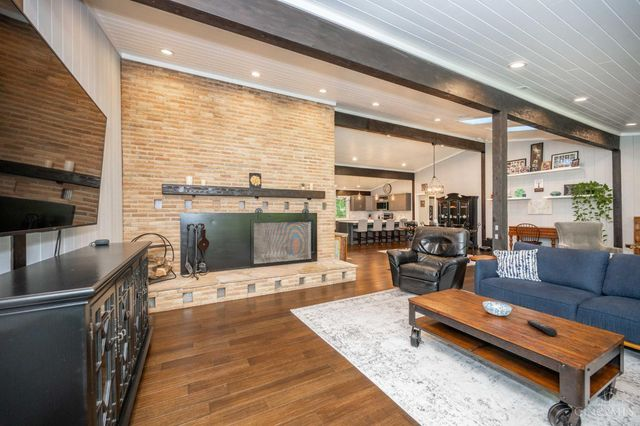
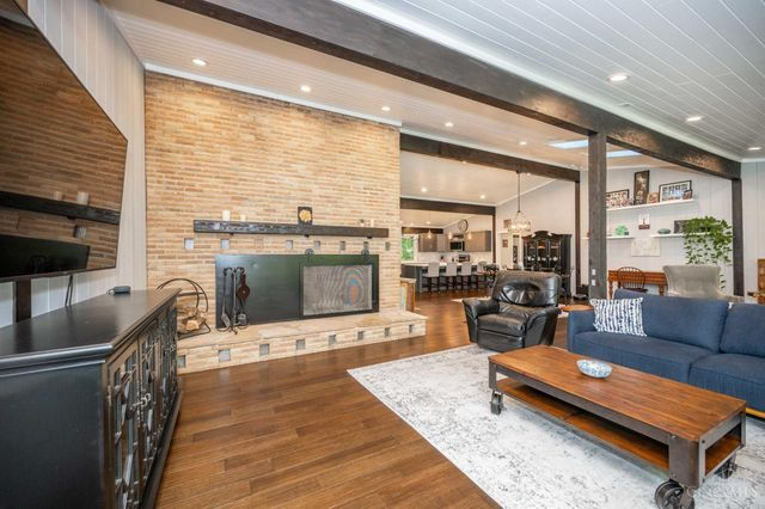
- remote control [526,319,558,337]
